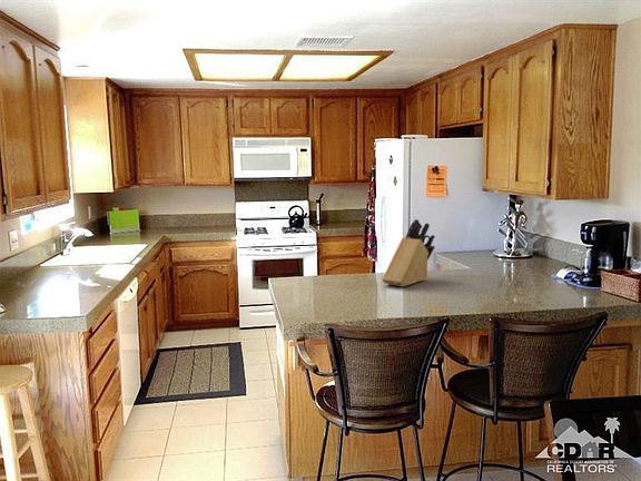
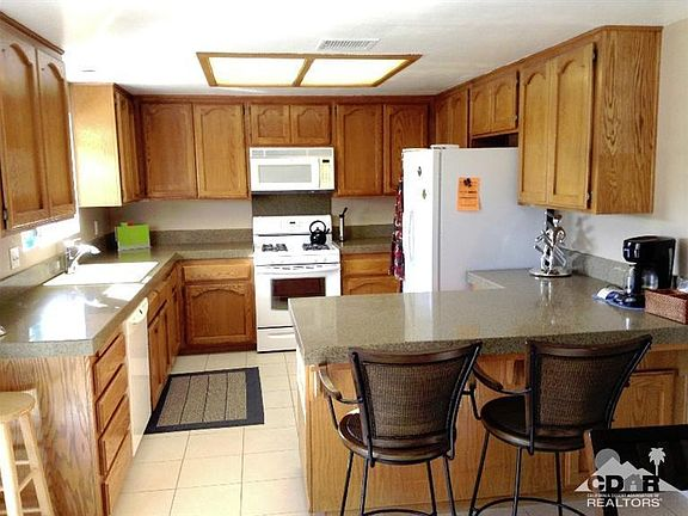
- knife block [382,218,436,287]
